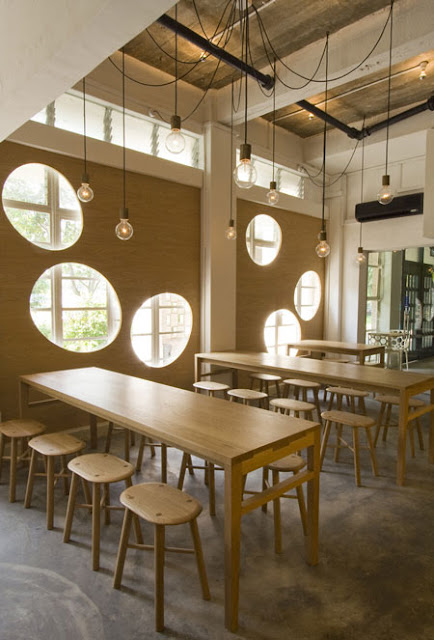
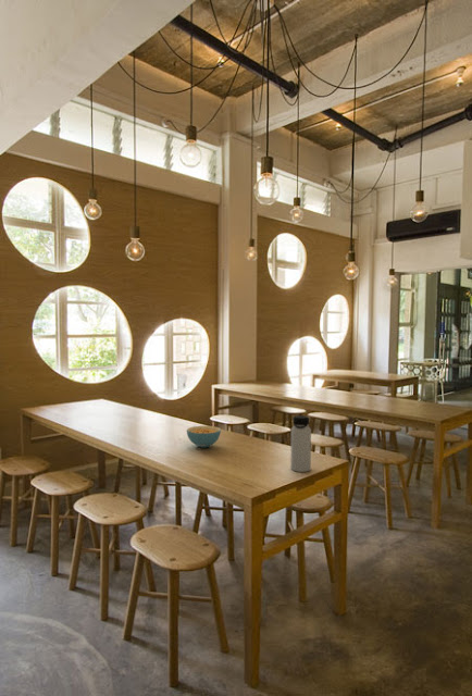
+ water bottle [289,414,312,473]
+ cereal bowl [186,425,222,448]
